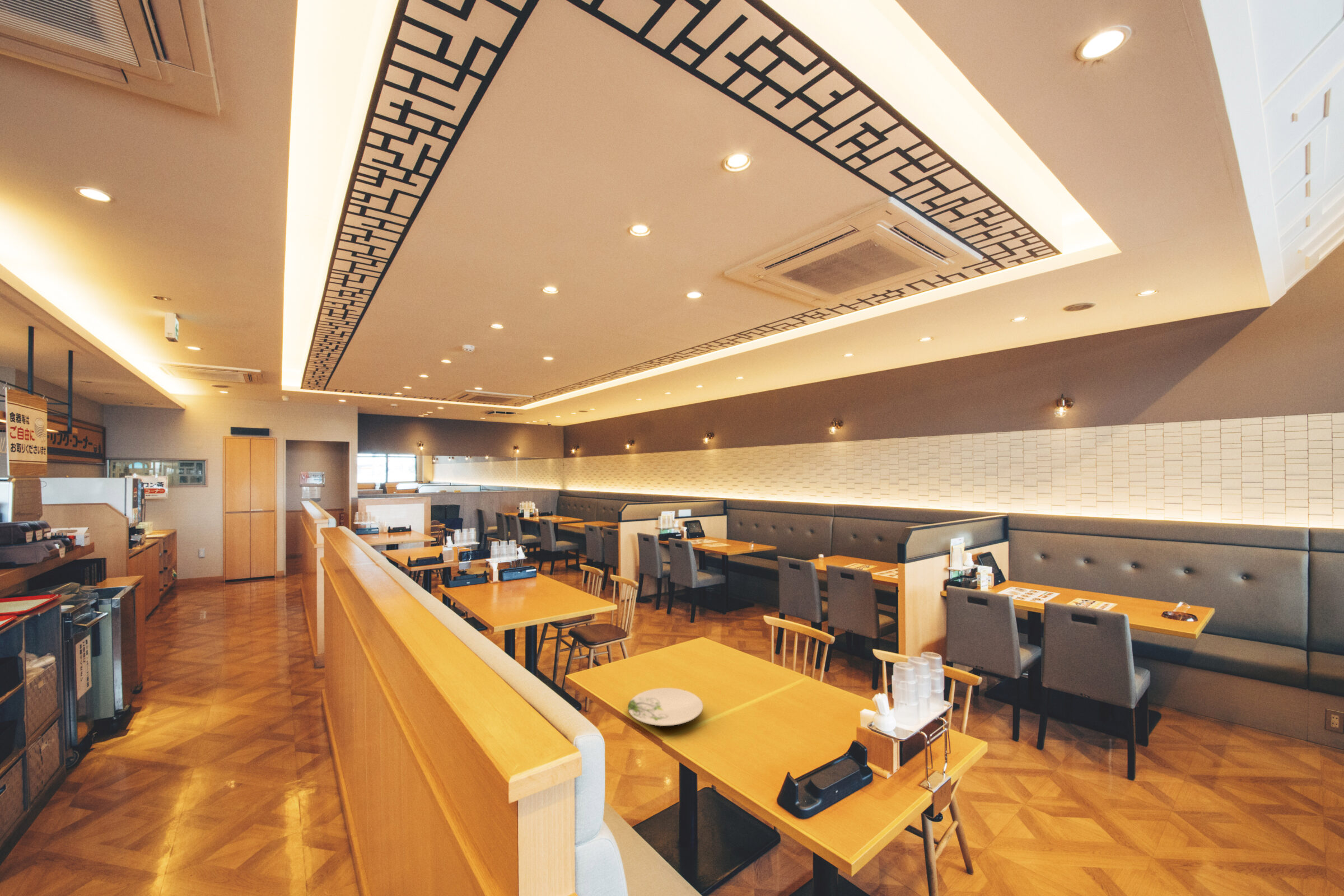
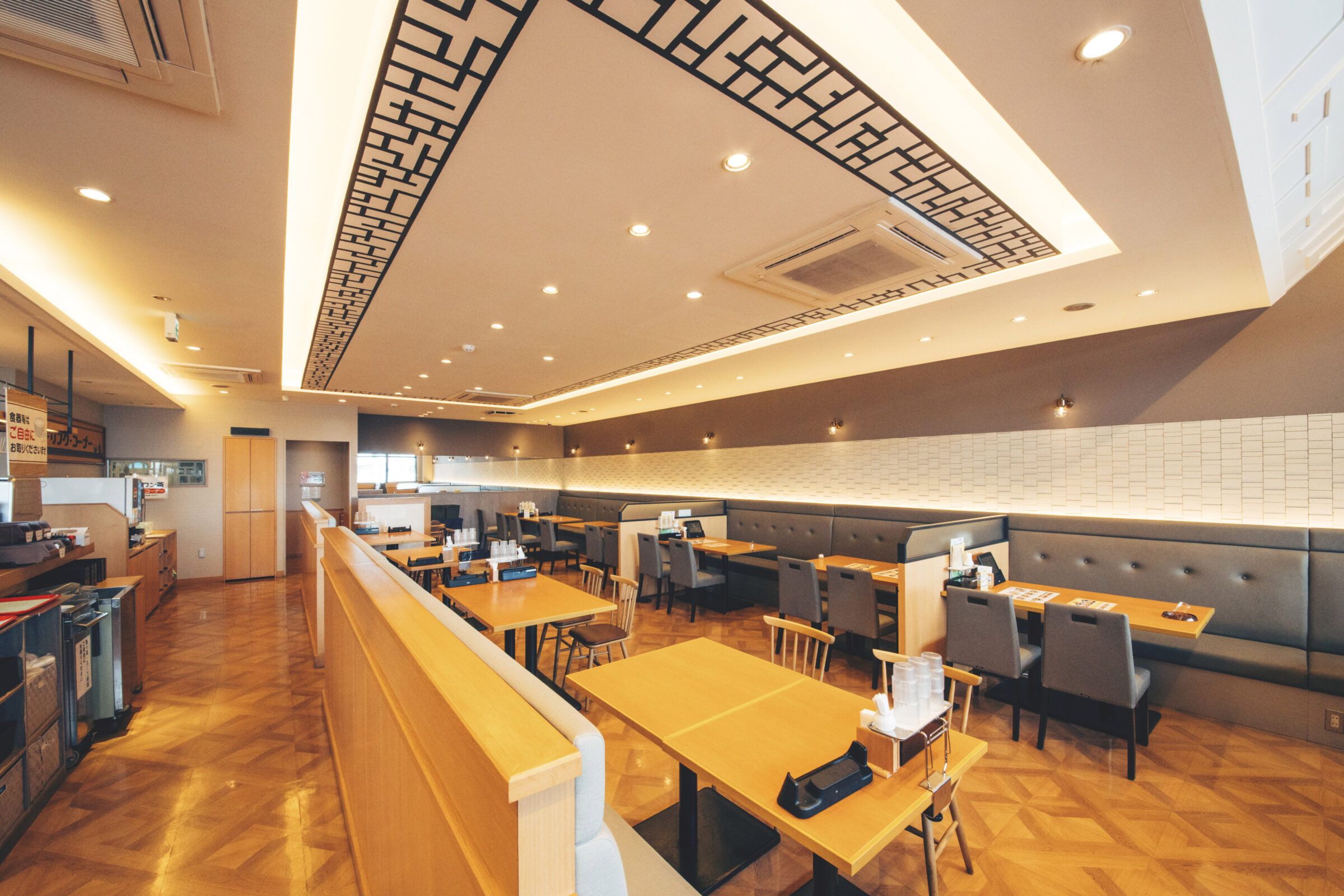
- plate [627,687,704,727]
